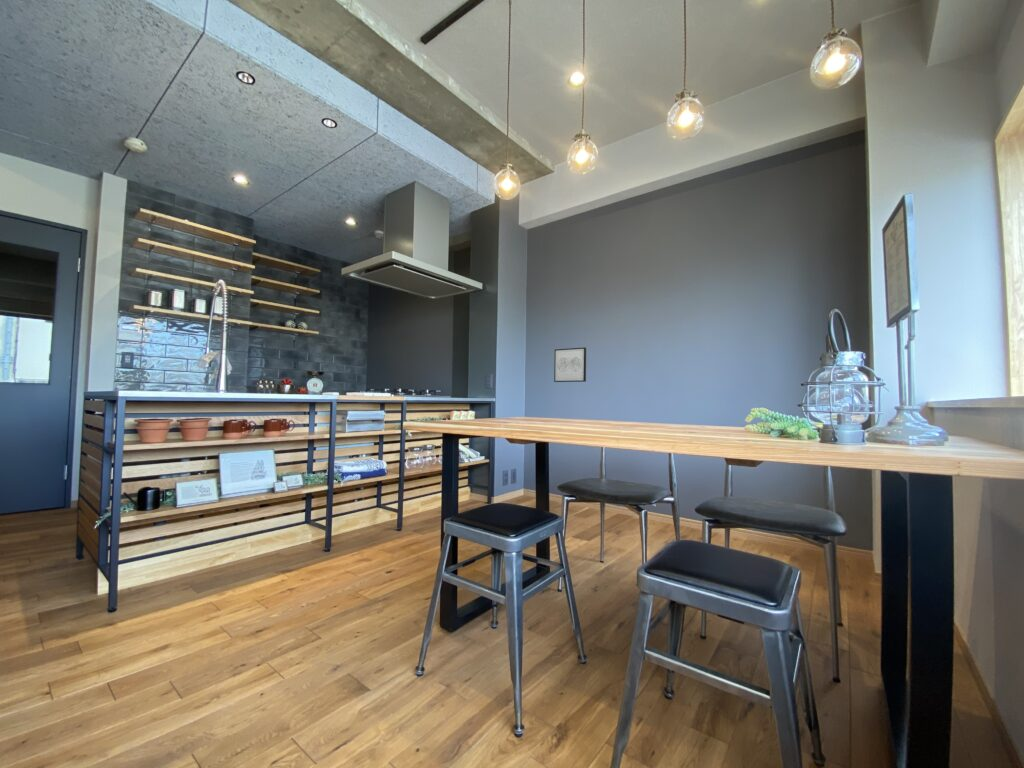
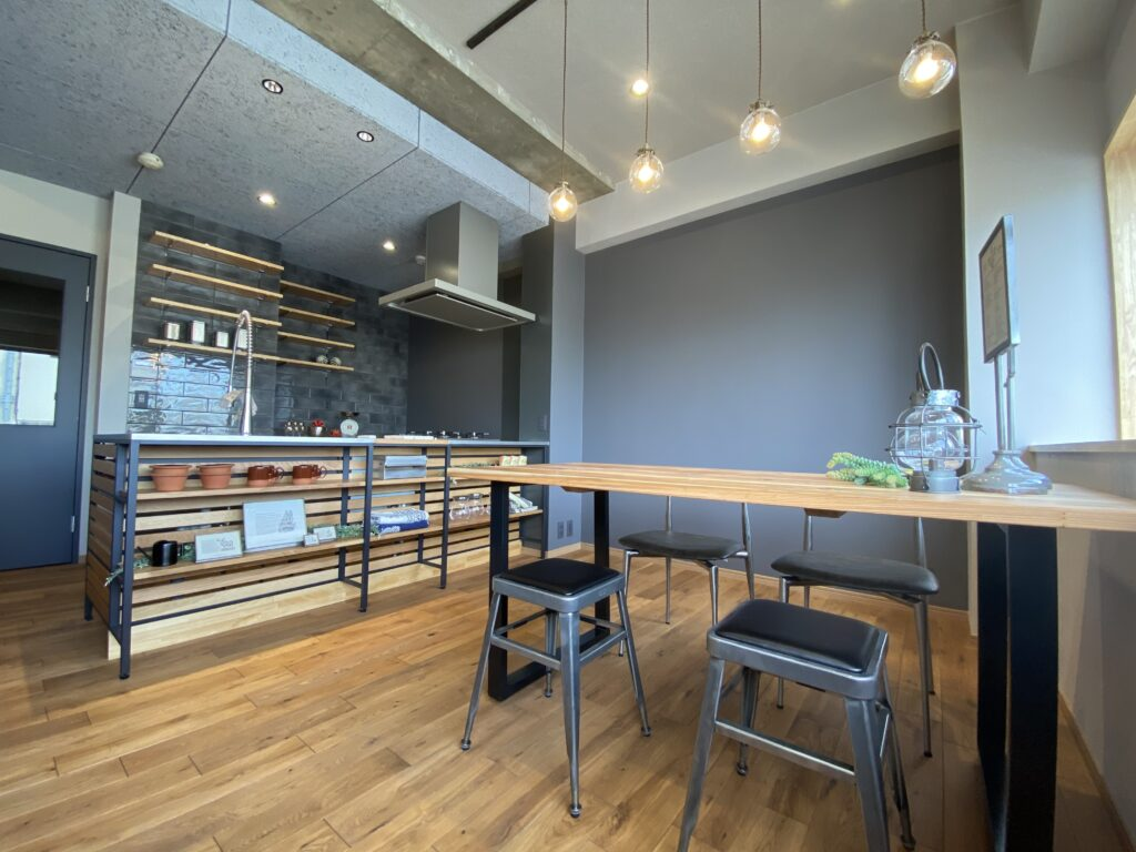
- wall art [553,346,587,383]
